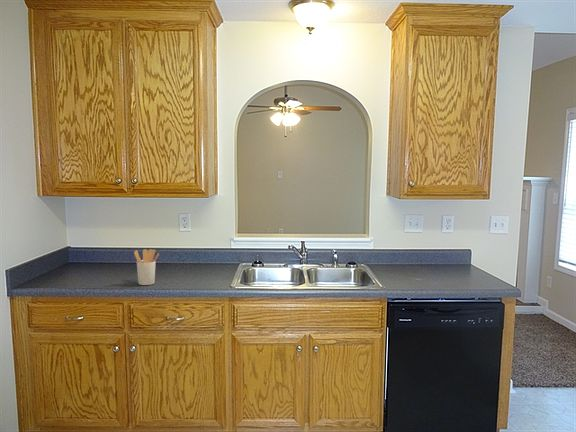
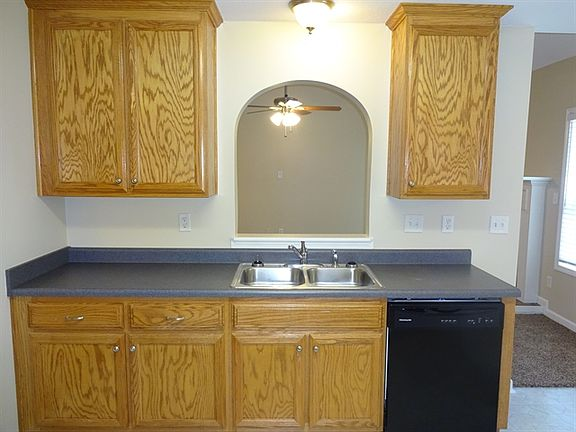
- utensil holder [133,248,160,286]
